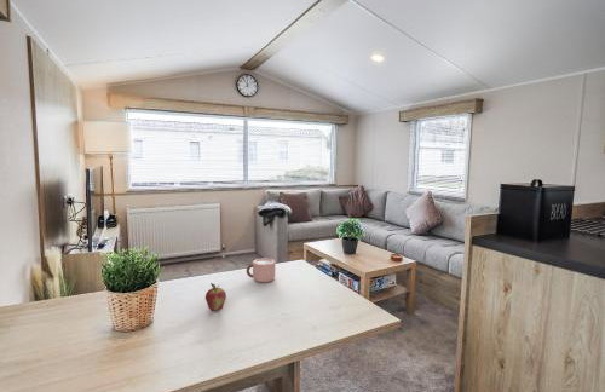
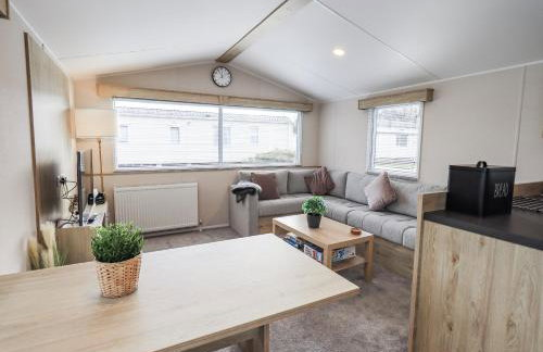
- fruit [204,282,227,312]
- mug [246,258,276,283]
